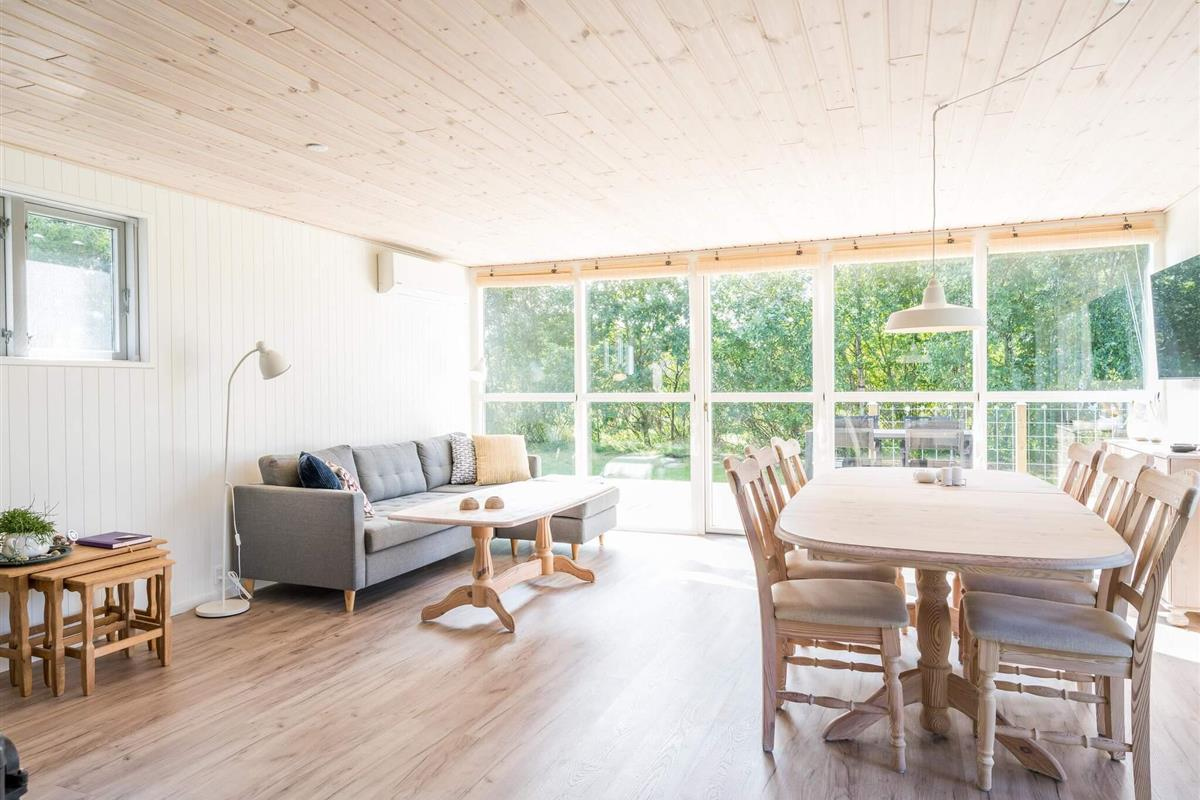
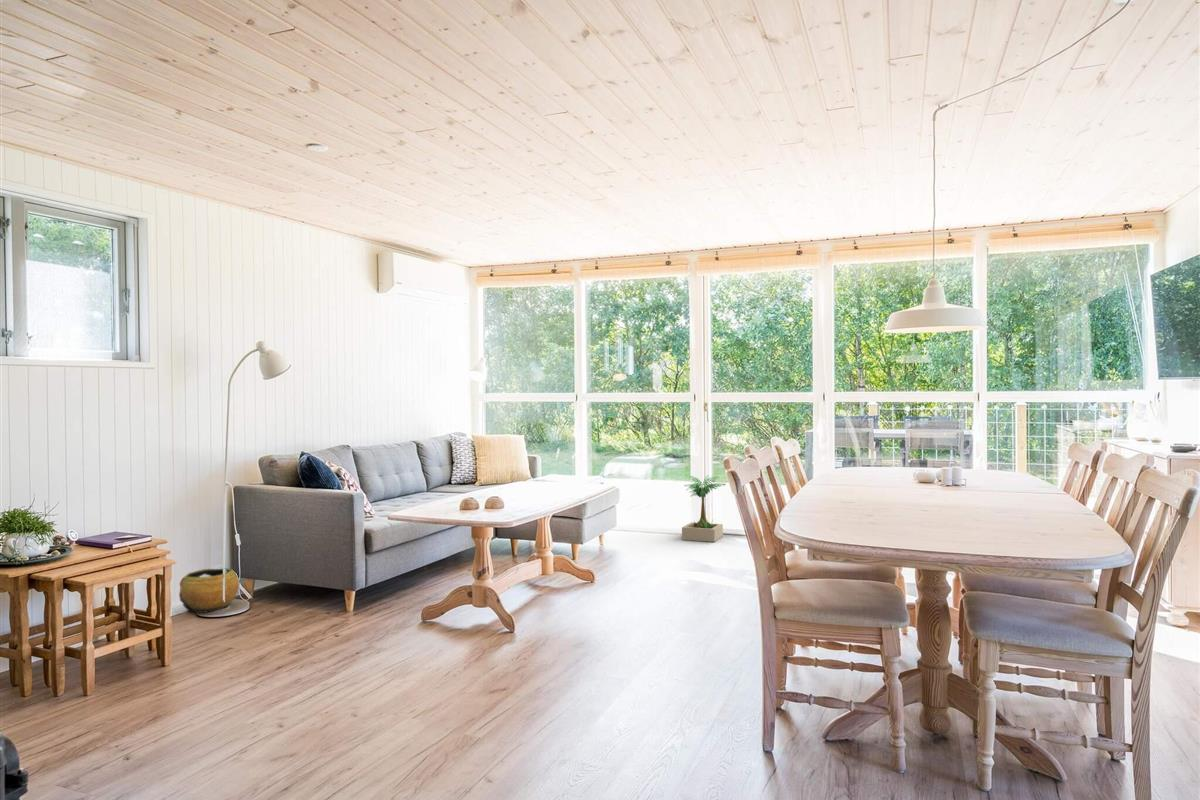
+ clay pot [178,568,240,614]
+ potted plant [681,474,727,543]
